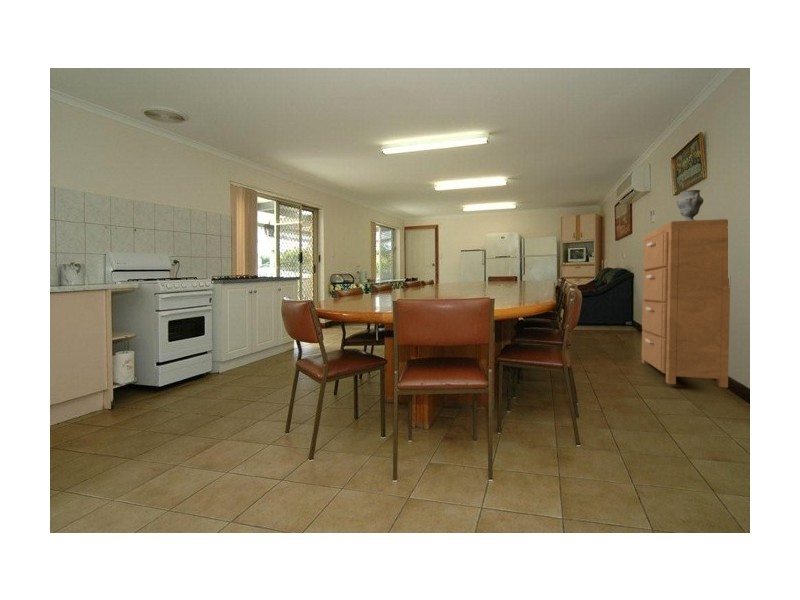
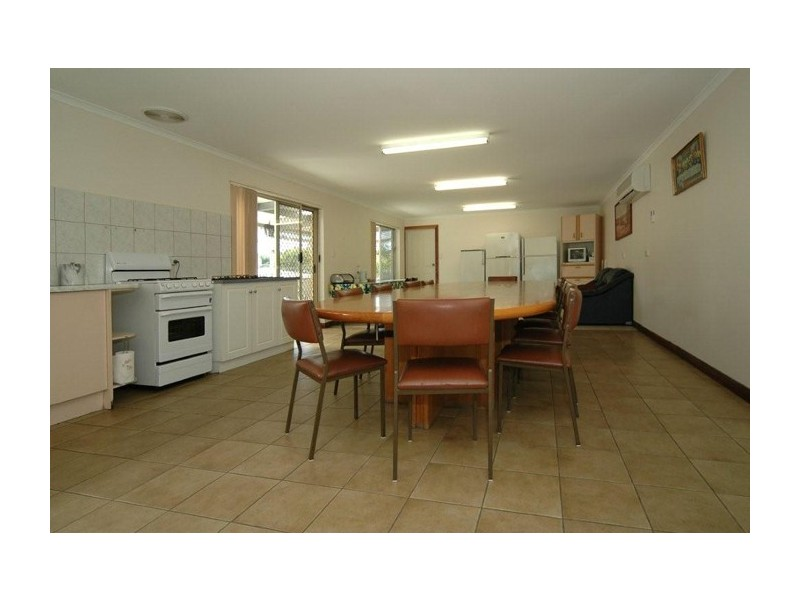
- dresser [641,218,731,389]
- decorative vase [675,189,704,221]
